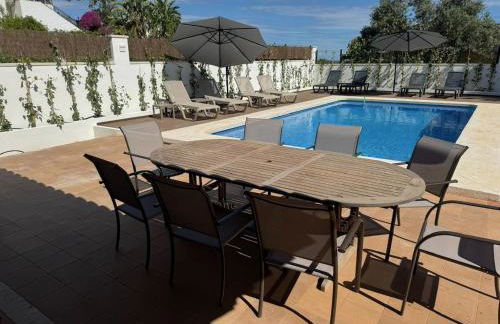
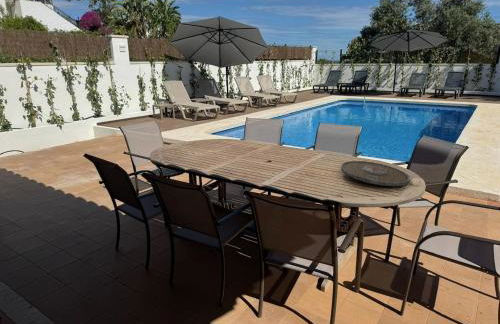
+ serving tray [340,160,411,187]
